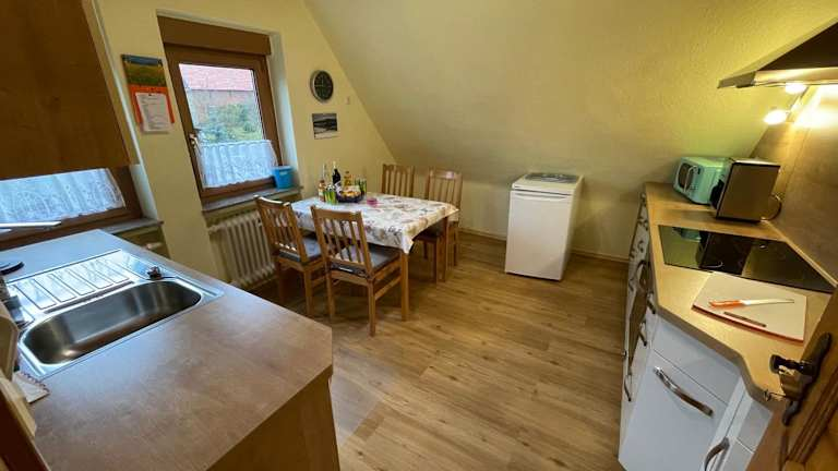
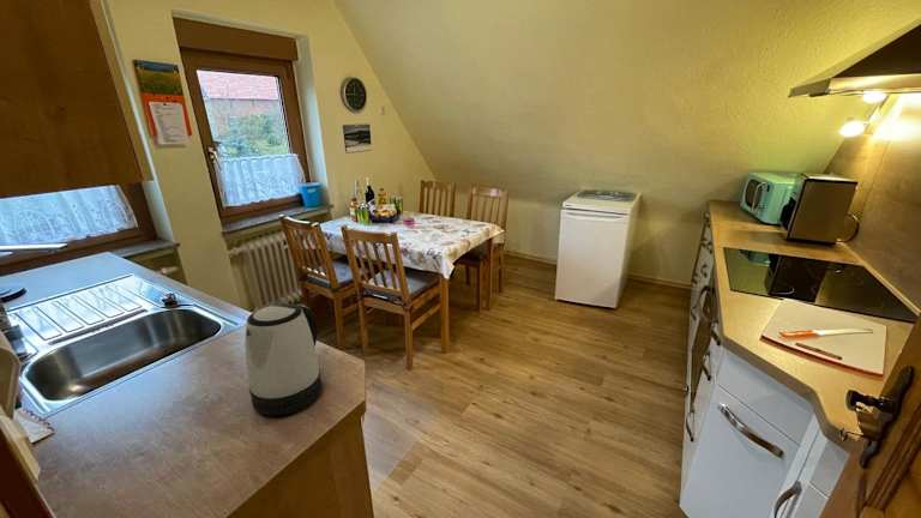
+ kettle [243,303,323,416]
